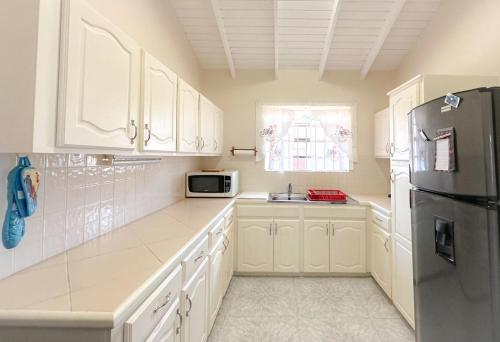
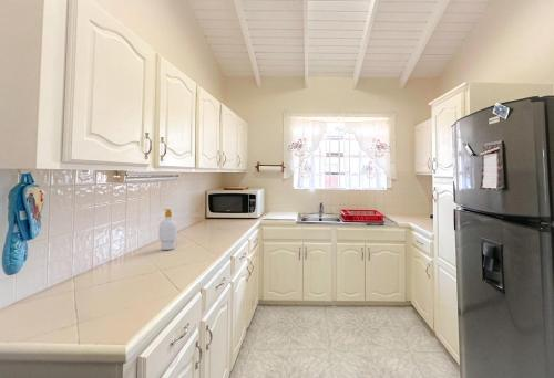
+ soap bottle [157,208,178,251]
